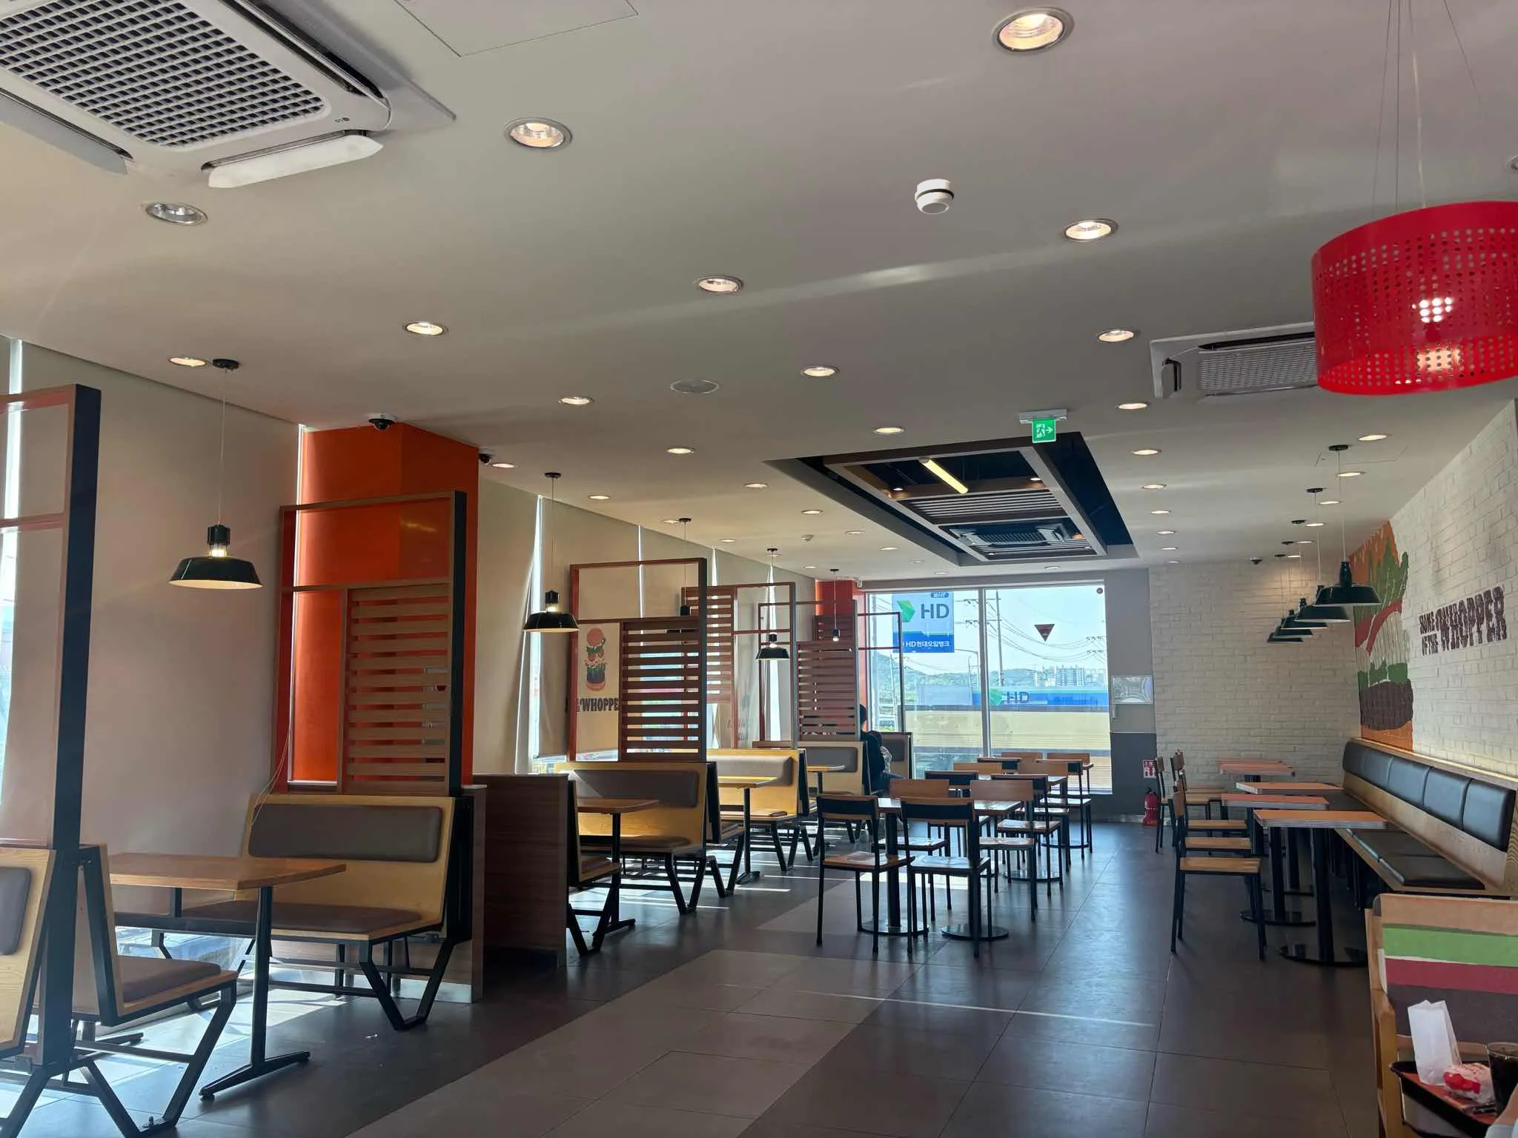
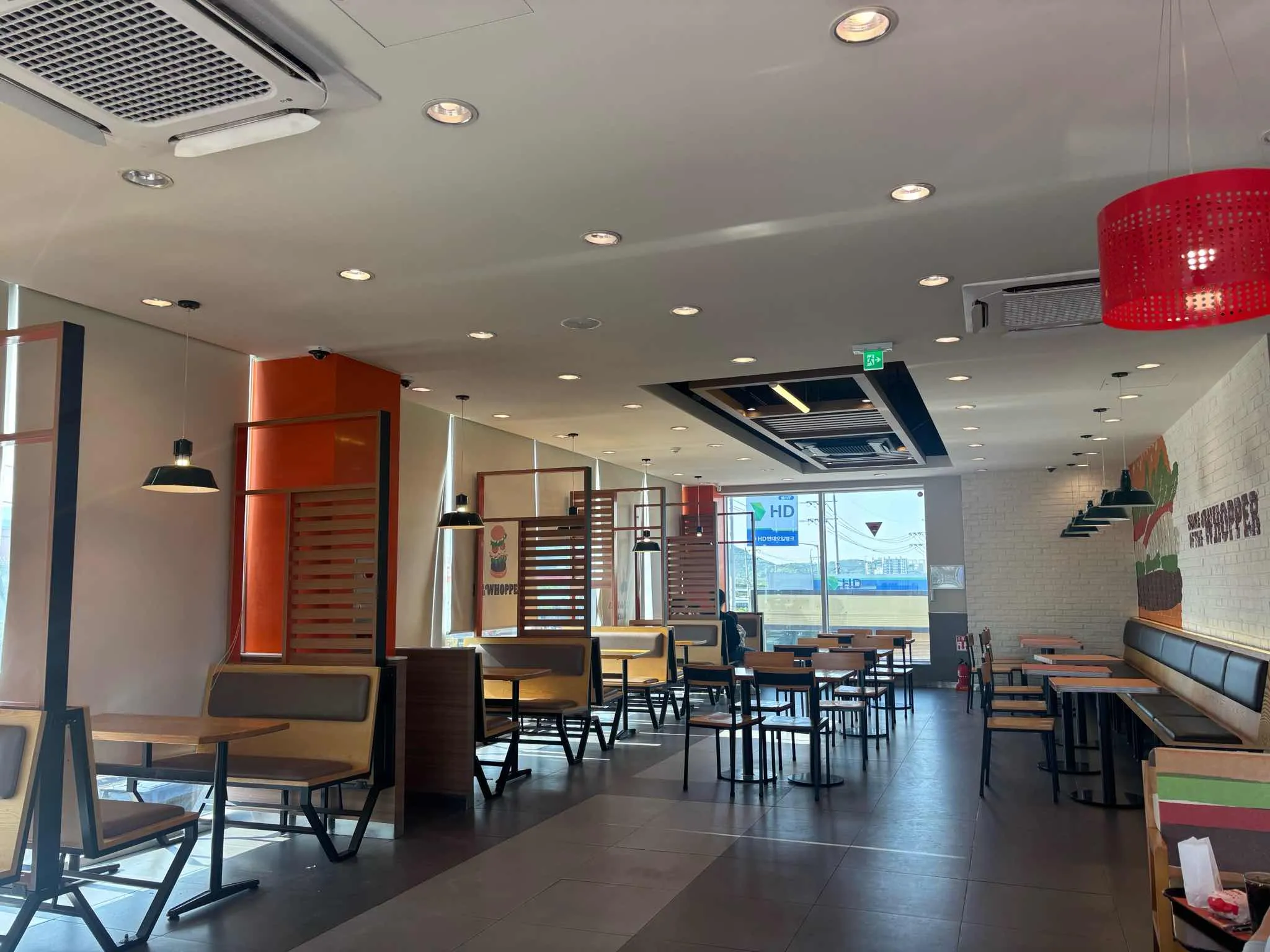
- smoke detector [914,178,955,215]
